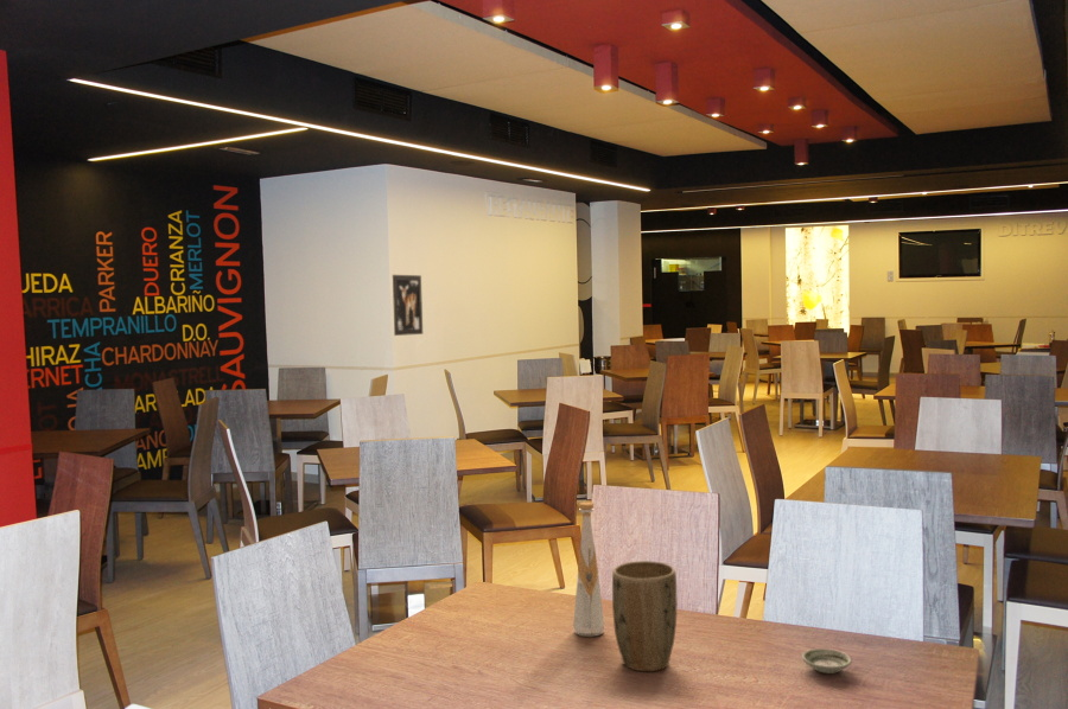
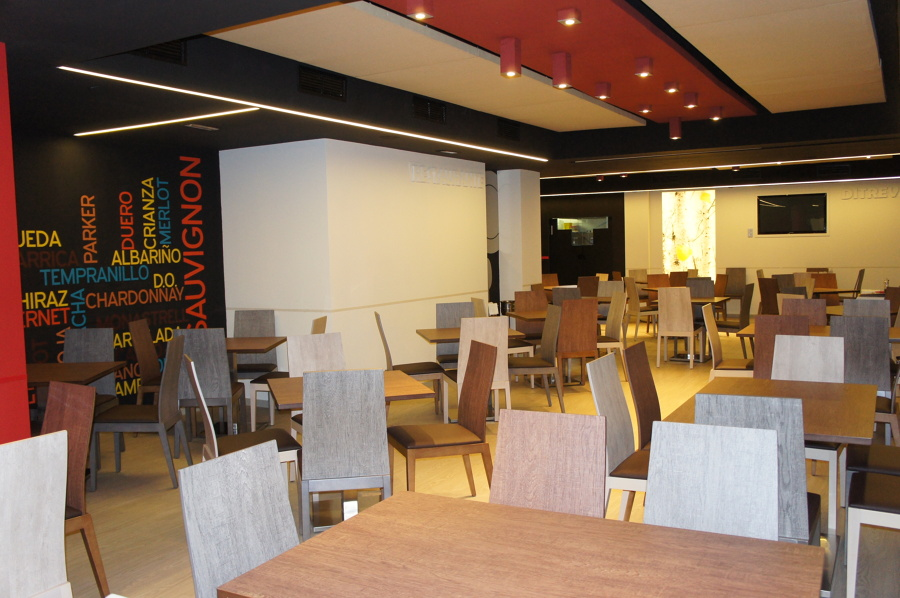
- saucer [801,647,852,675]
- bottle [572,502,605,638]
- wall art [392,274,424,337]
- plant pot [611,560,679,672]
